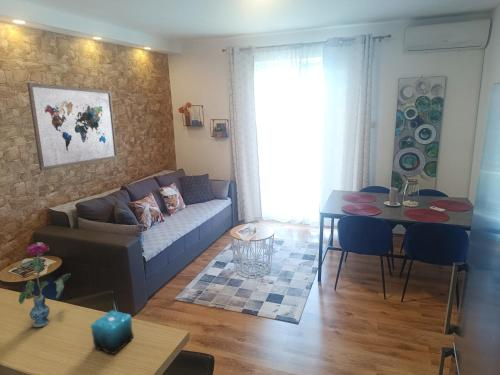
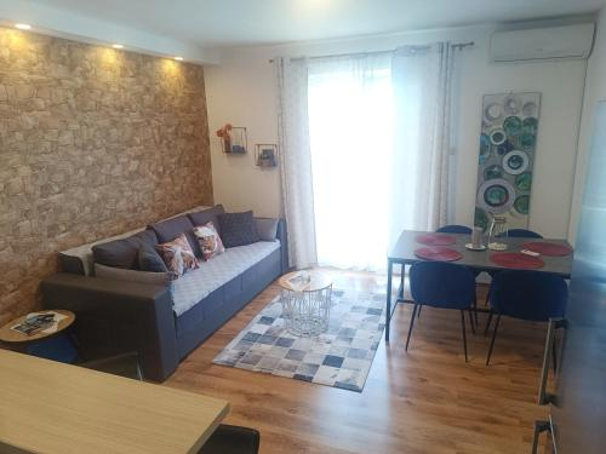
- wall art [26,81,119,172]
- candle [90,310,135,355]
- vase [18,242,72,328]
